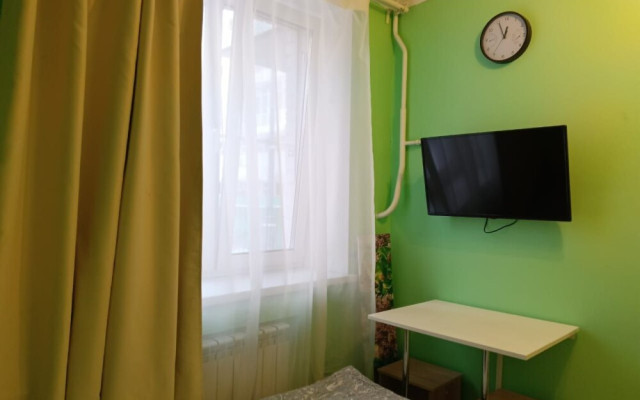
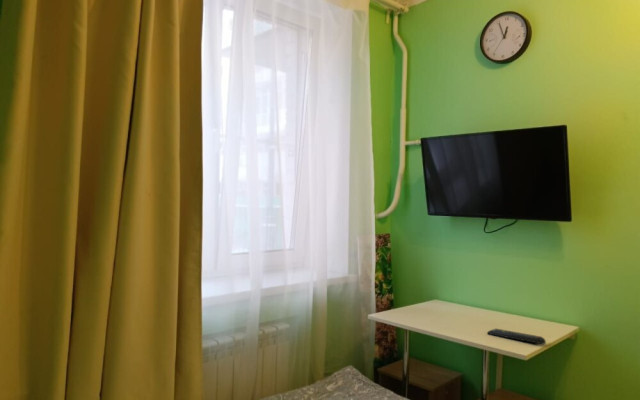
+ remote control [486,327,547,346]
